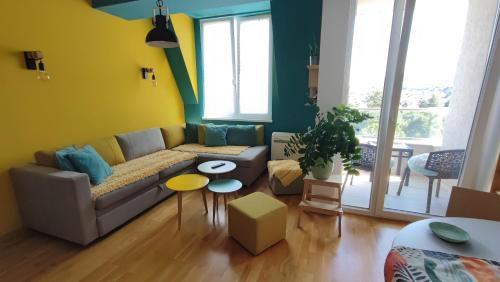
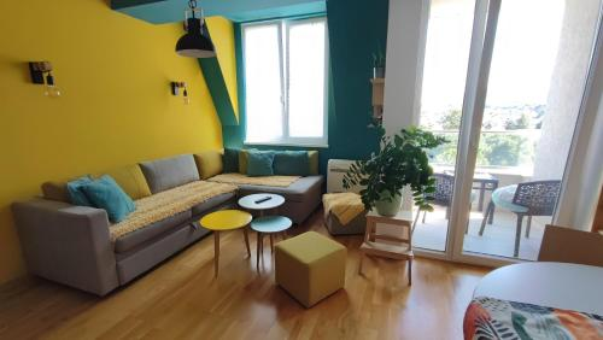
- saucer [428,221,471,243]
